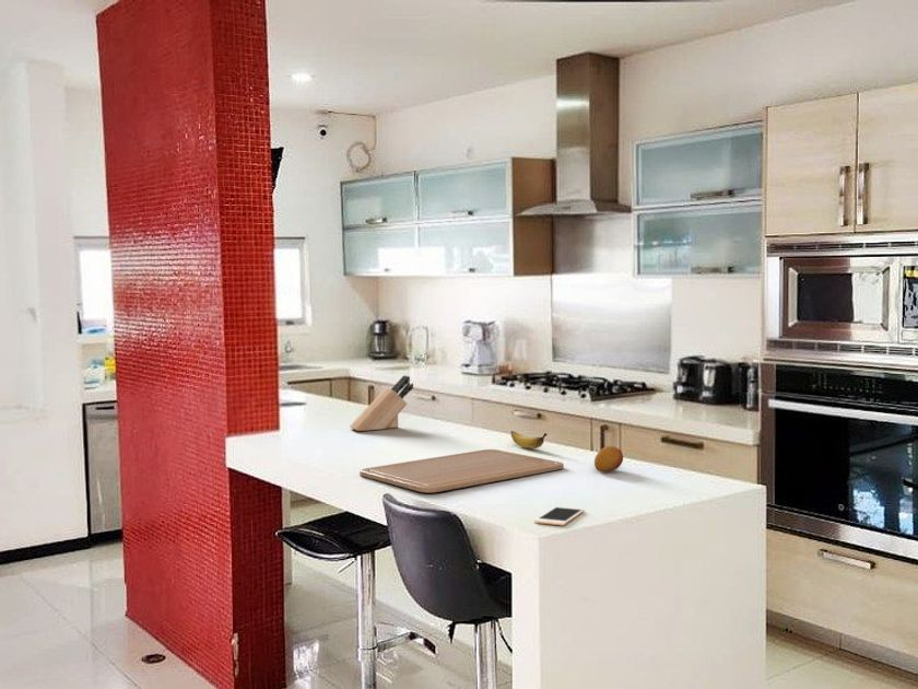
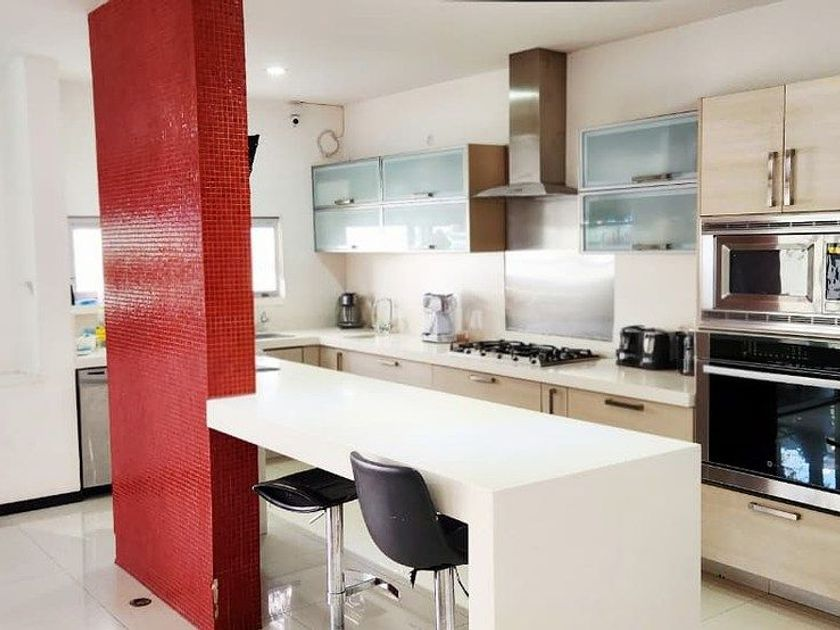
- chopping board [358,448,565,493]
- cell phone [533,505,586,526]
- banana [510,430,548,449]
- knife block [349,374,414,432]
- fruit [593,445,624,474]
